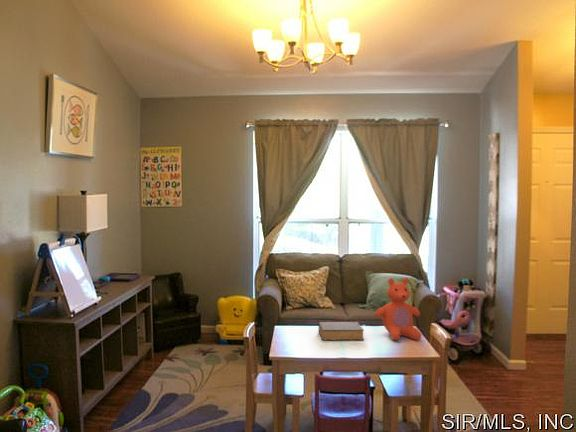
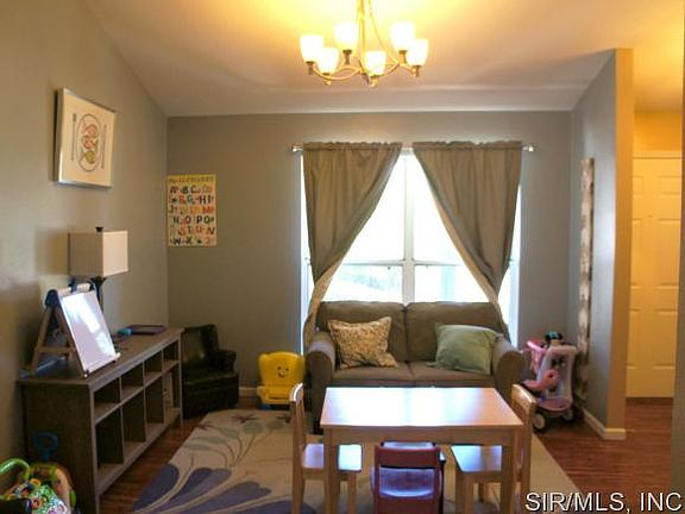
- teddy bear [374,277,422,341]
- book [318,321,365,341]
